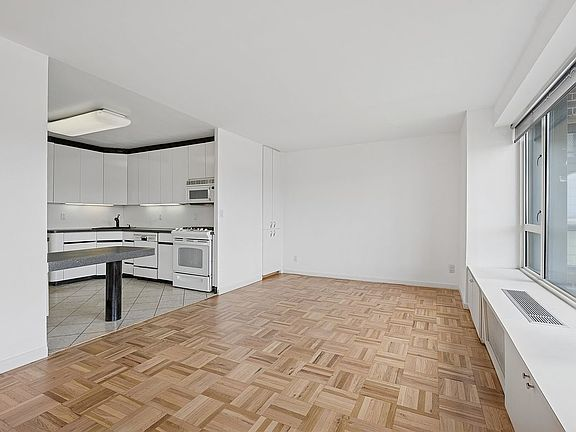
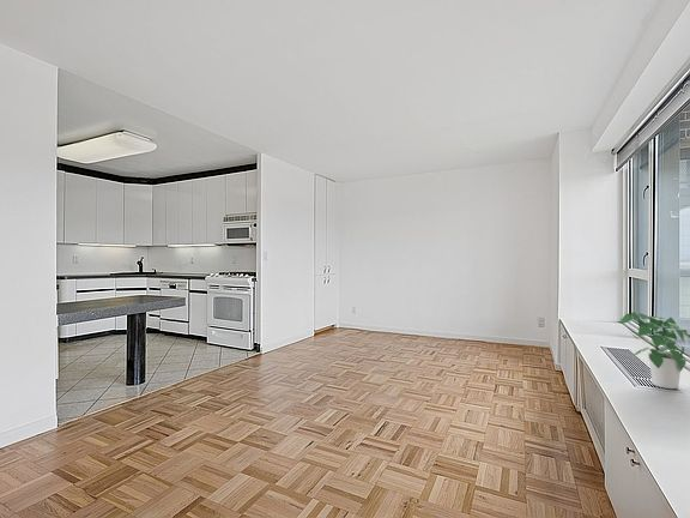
+ potted plant [619,312,690,390]
